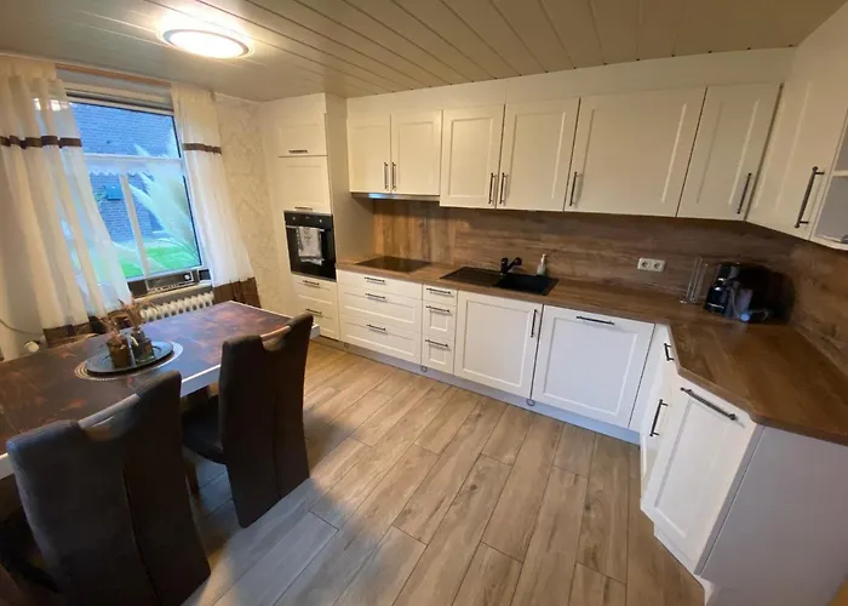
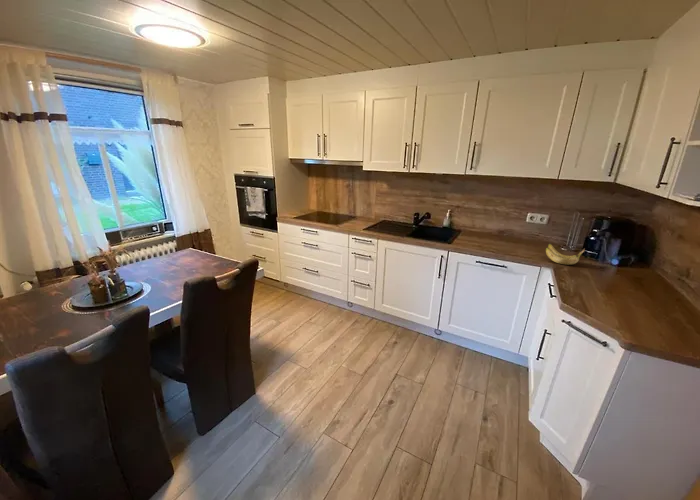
+ banana [545,242,586,265]
